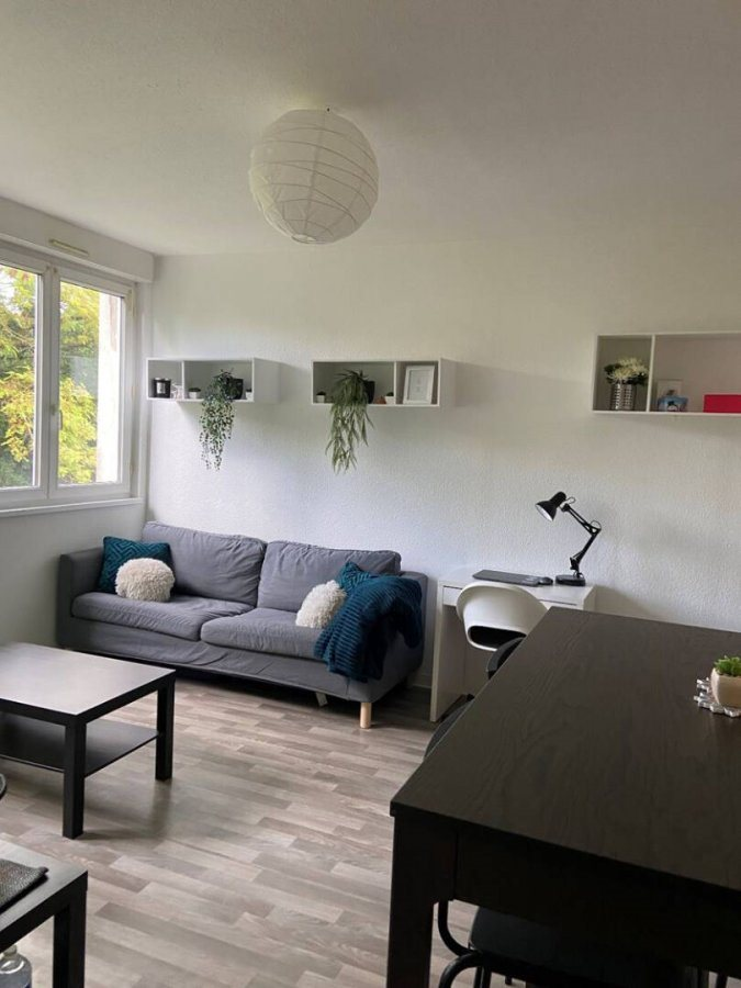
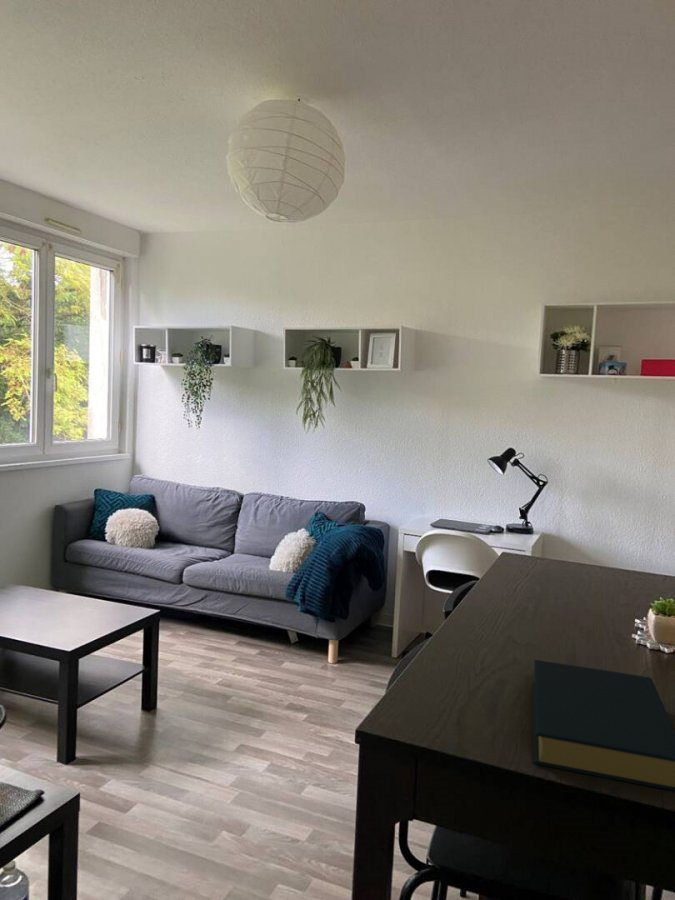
+ hardback book [532,659,675,791]
